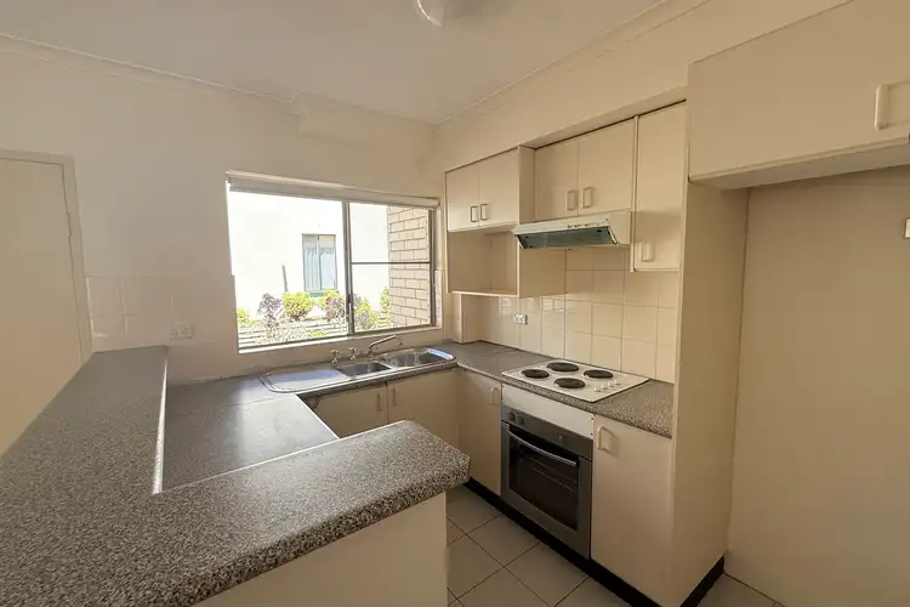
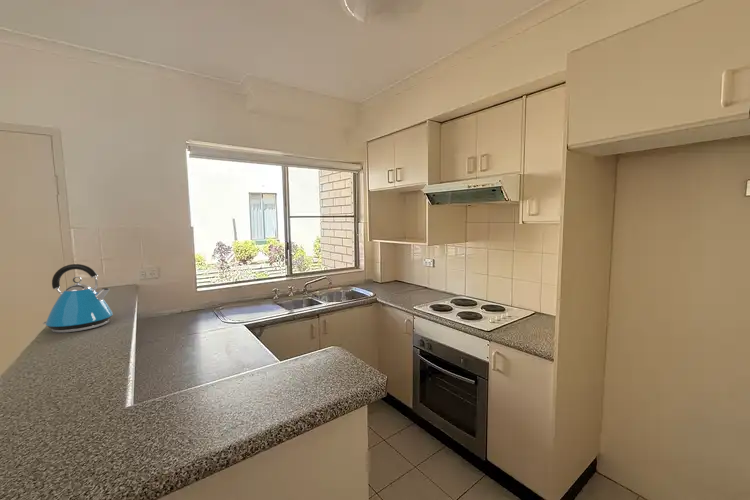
+ kettle [42,263,114,334]
